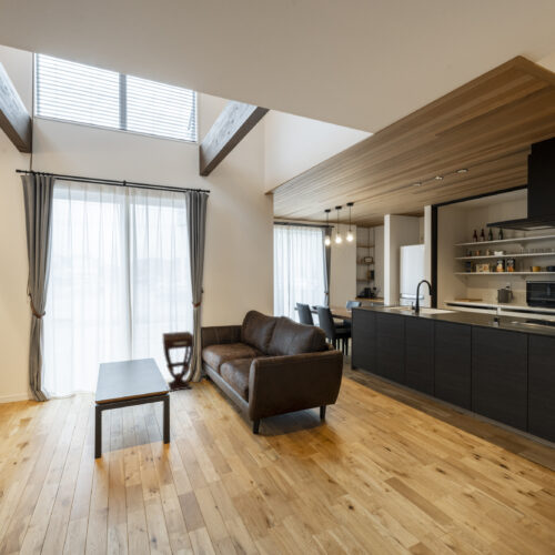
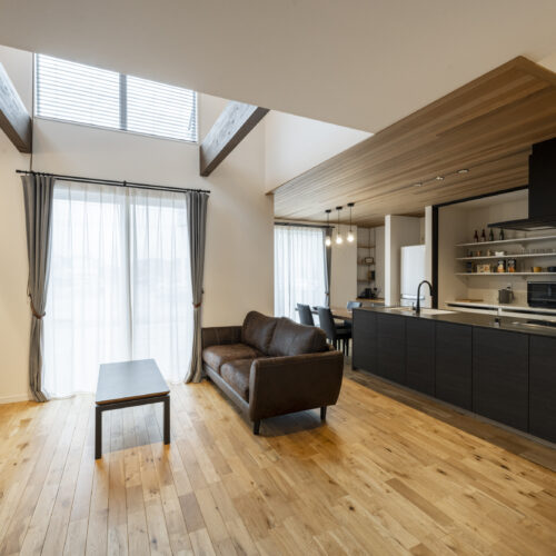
- side table [161,331,195,393]
